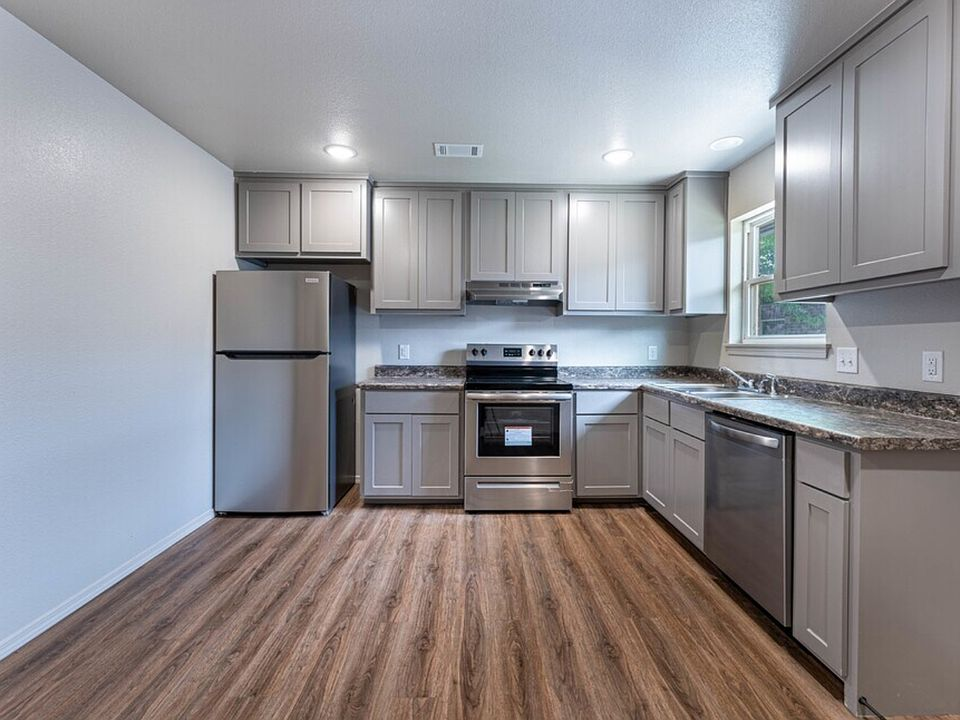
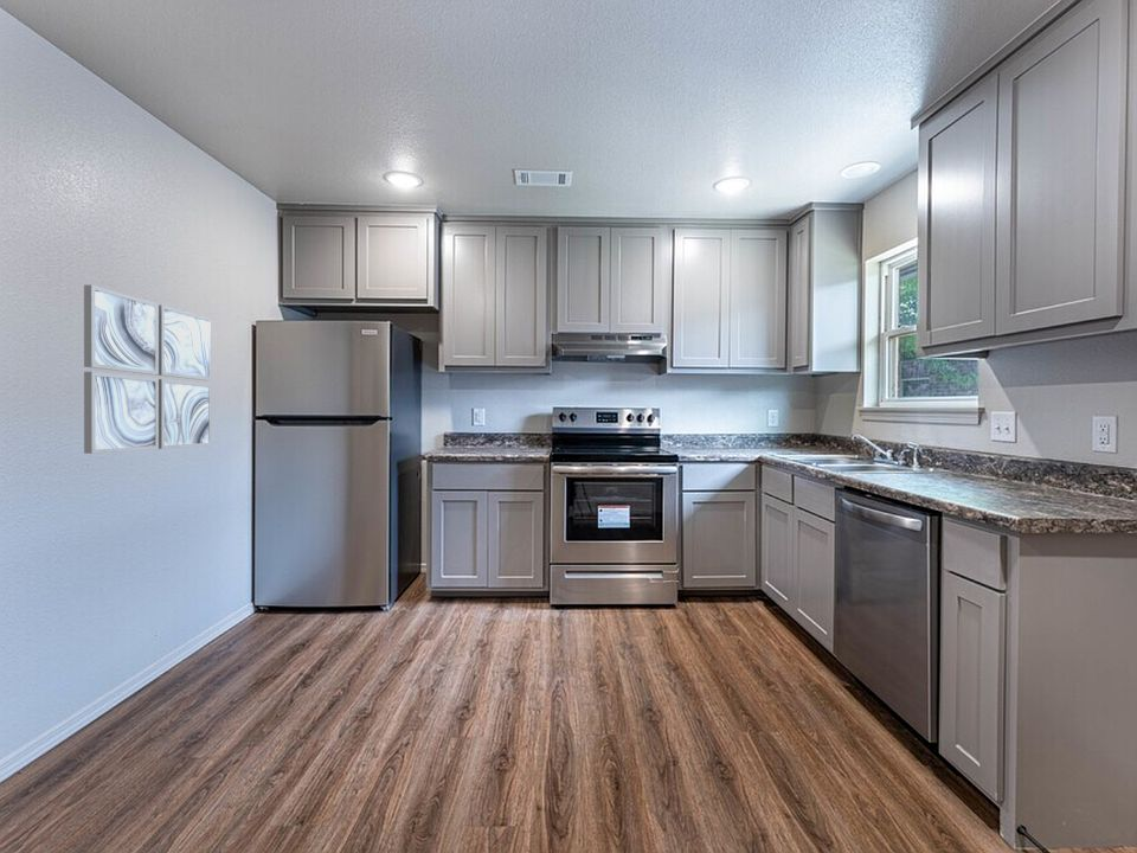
+ wall art [83,284,213,455]
